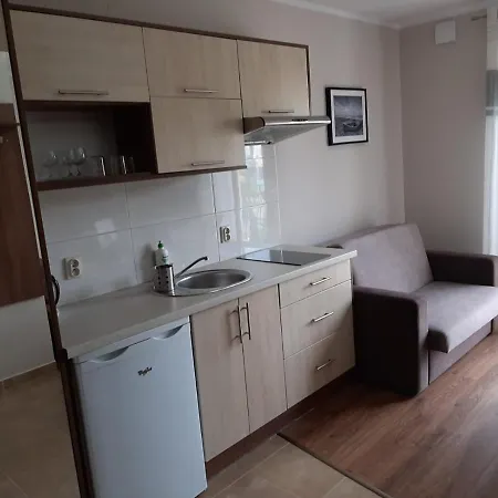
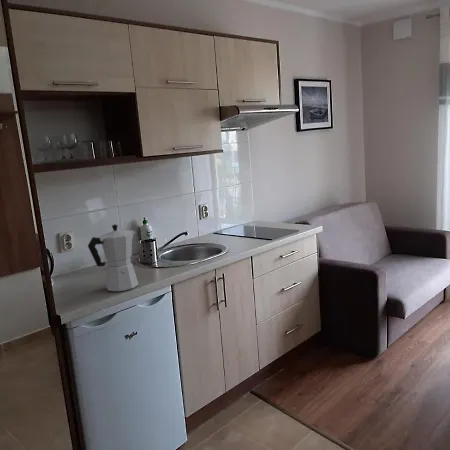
+ moka pot [87,223,139,292]
